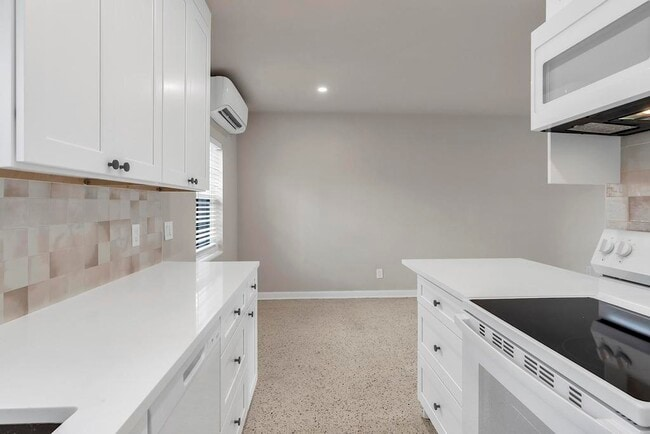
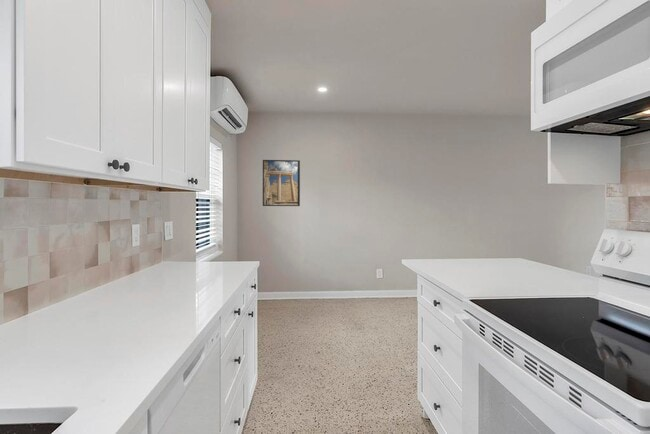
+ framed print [262,159,301,207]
